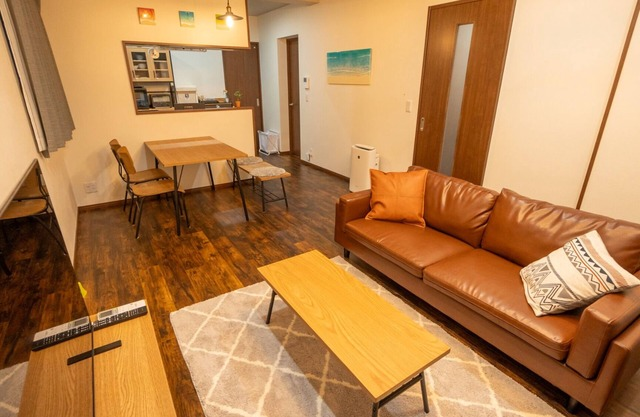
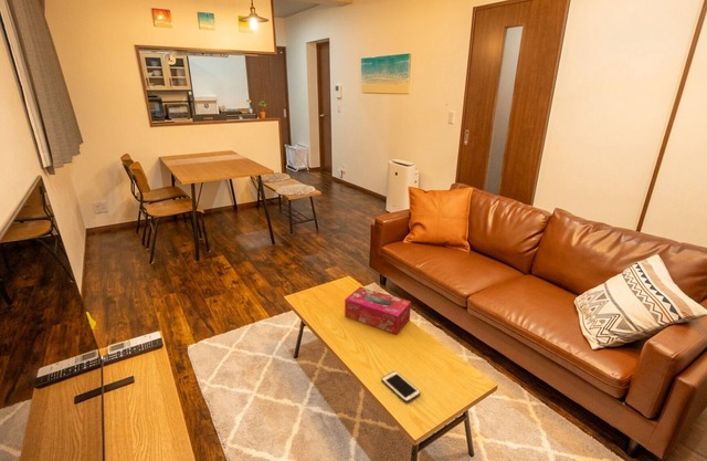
+ tissue box [344,285,412,335]
+ cell phone [380,370,422,404]
